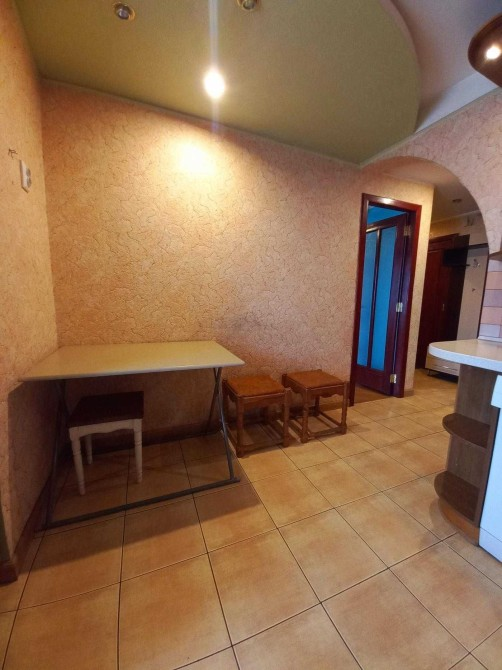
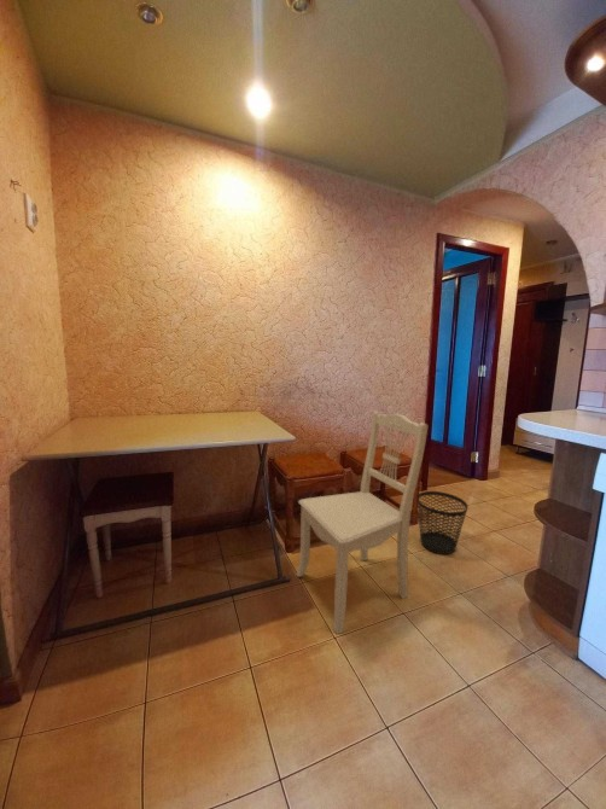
+ wastebasket [415,490,468,555]
+ dining chair [296,411,429,635]
